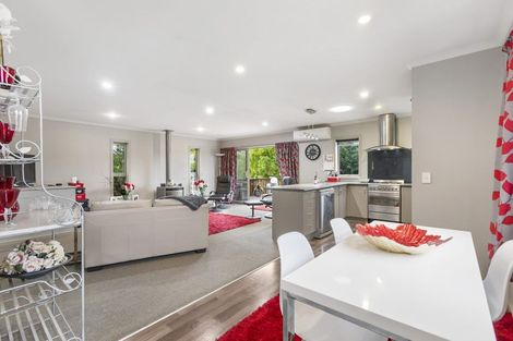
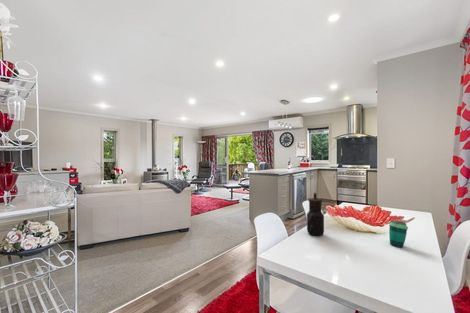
+ cup [388,220,409,248]
+ teapot [306,192,325,237]
